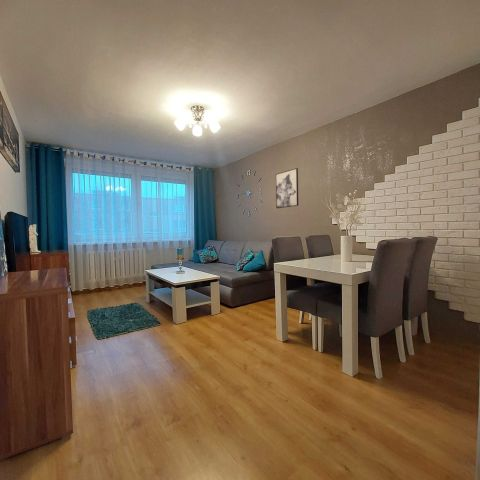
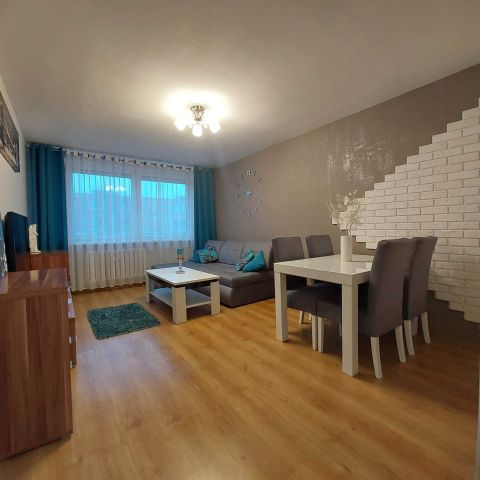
- wall art [275,167,299,209]
